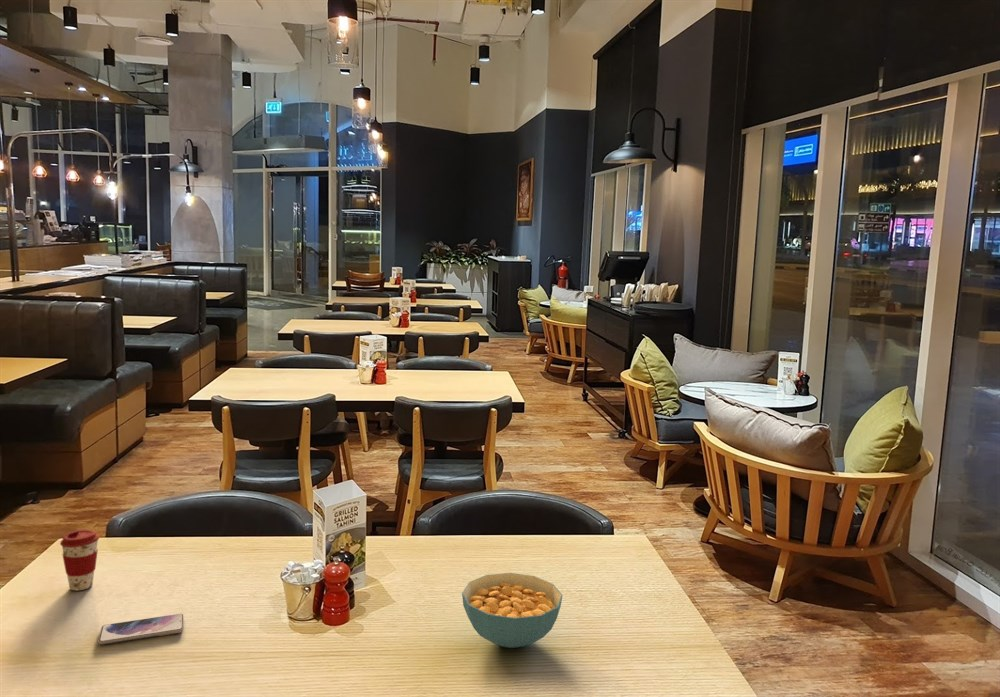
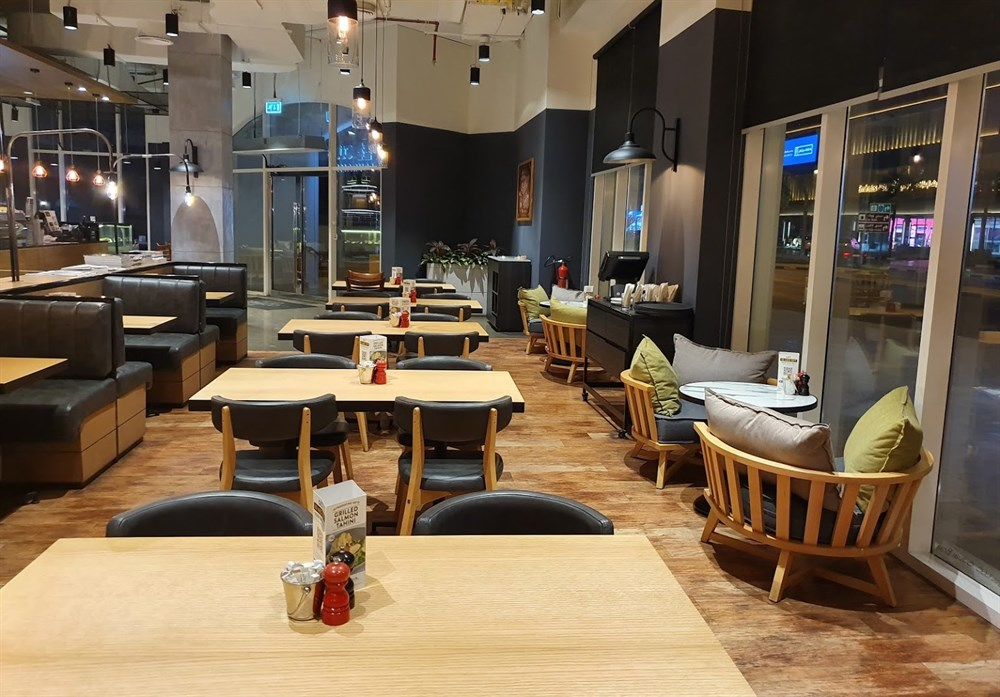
- smartphone [97,613,185,645]
- cereal bowl [461,572,563,649]
- coffee cup [59,529,100,591]
